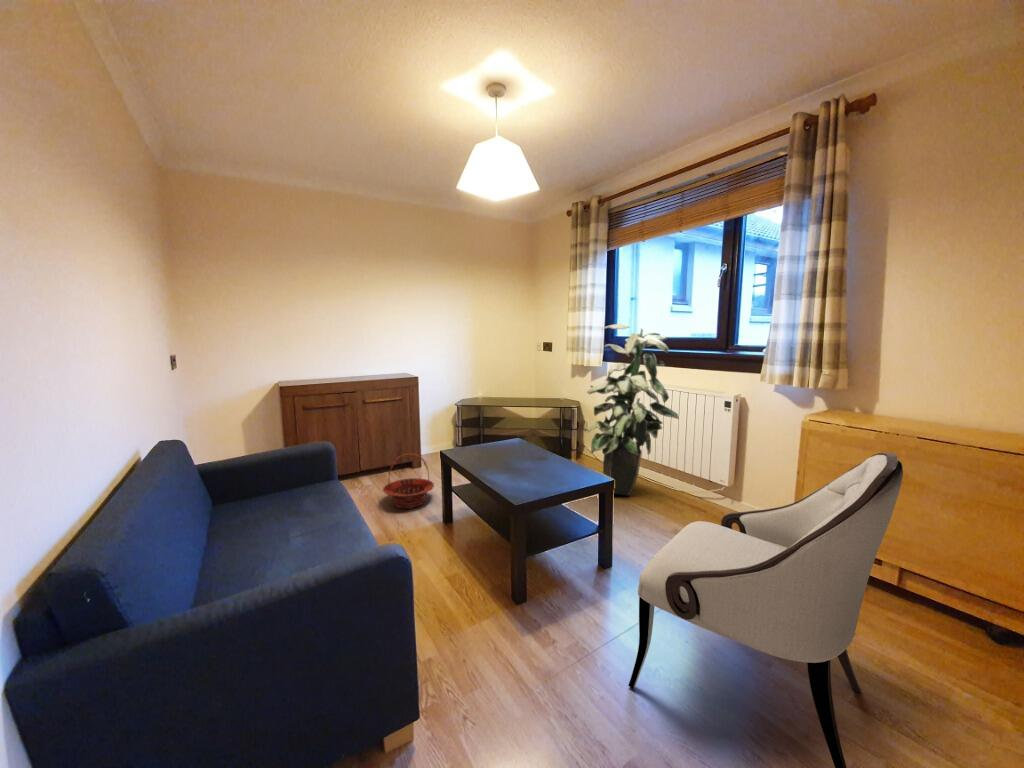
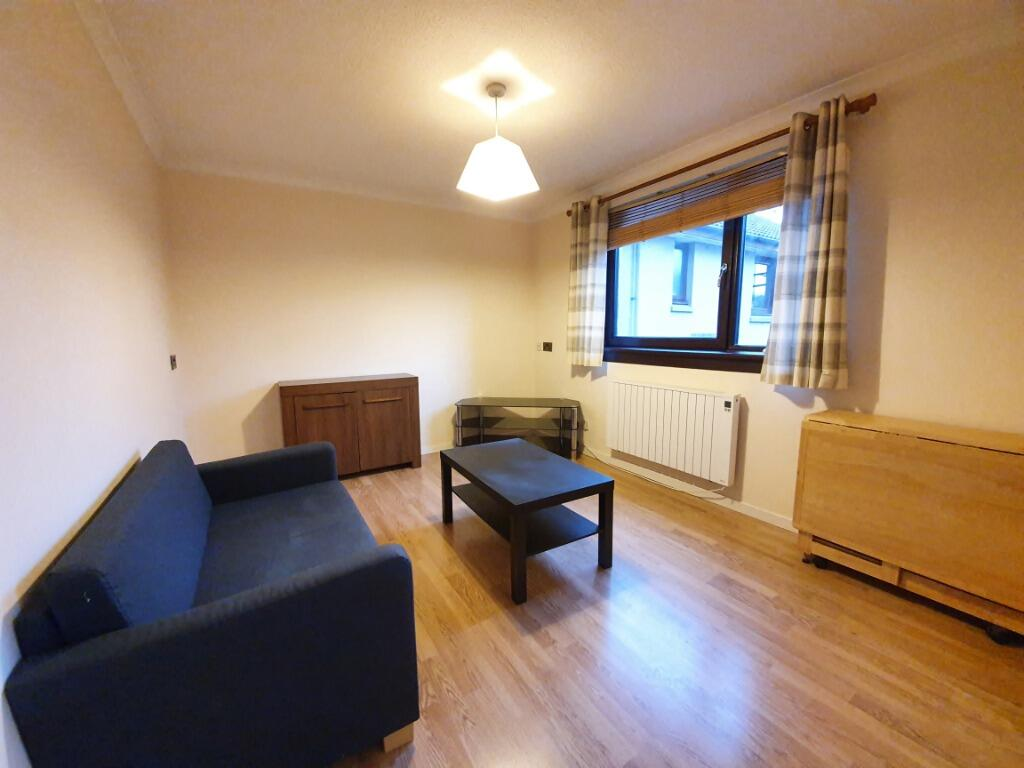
- basket [382,452,435,509]
- armchair [627,452,904,768]
- indoor plant [584,323,680,497]
